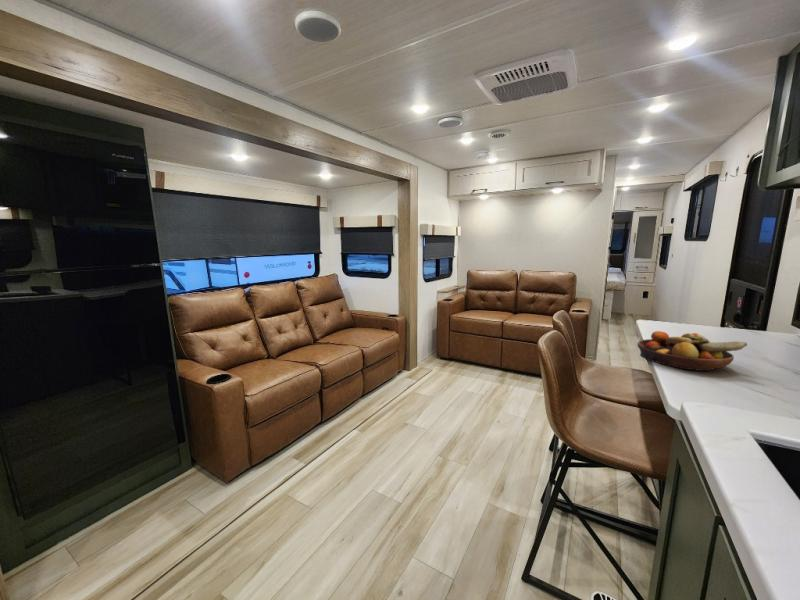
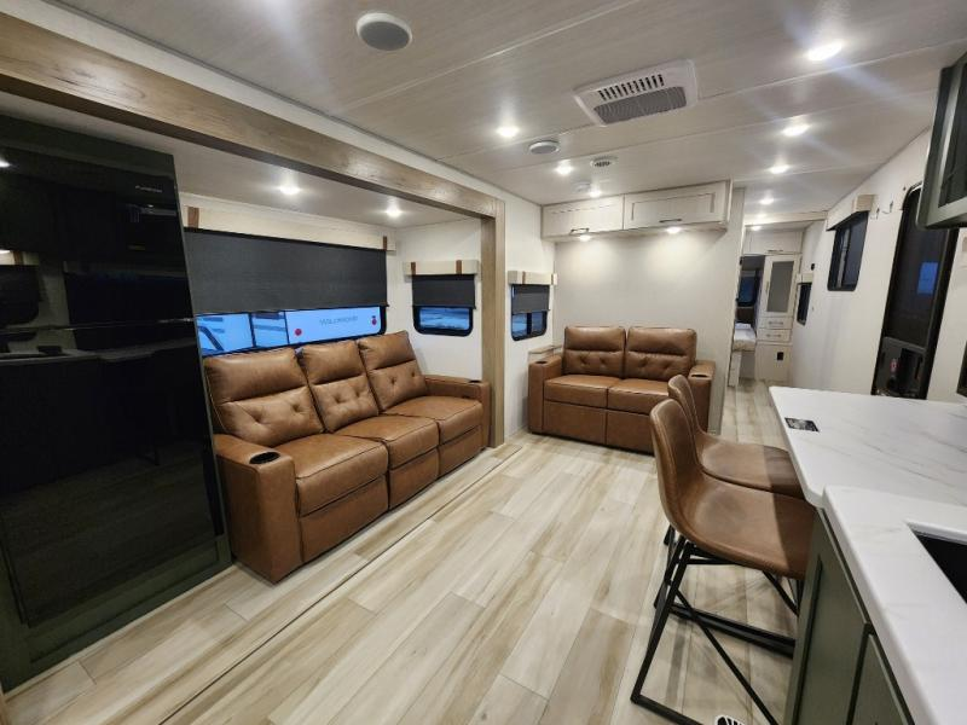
- fruit bowl [637,330,748,372]
